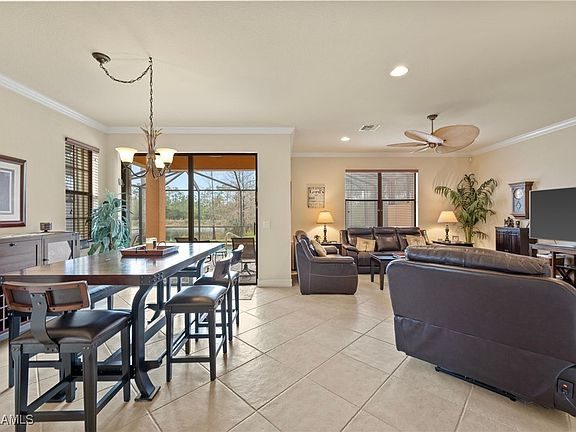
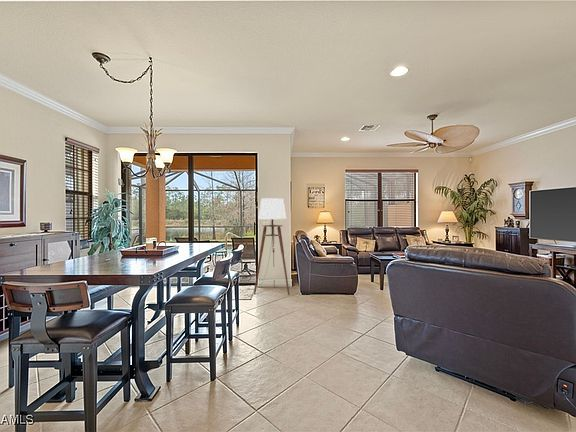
+ floor lamp [245,197,290,296]
